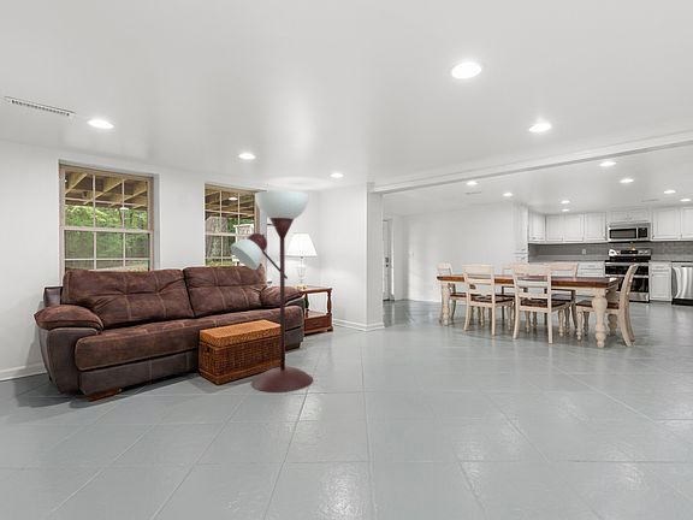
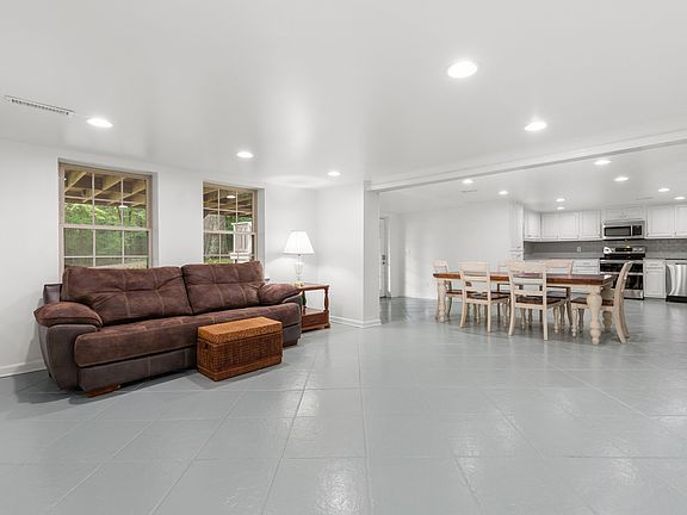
- floor lamp [229,189,314,394]
